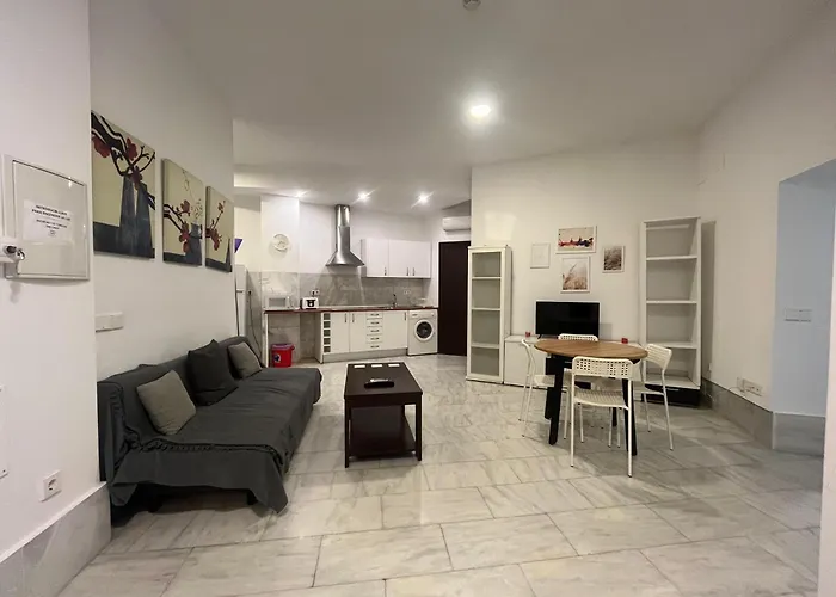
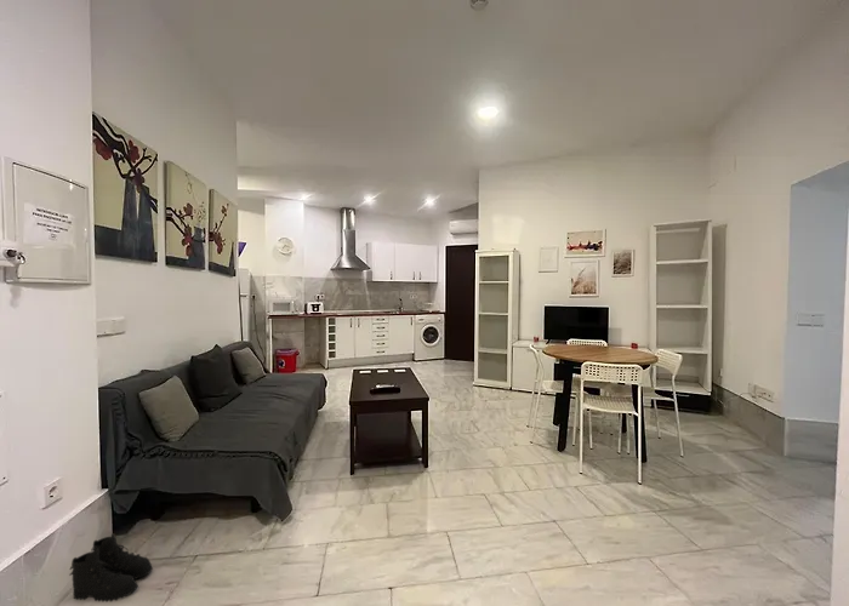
+ boots [68,533,154,604]
